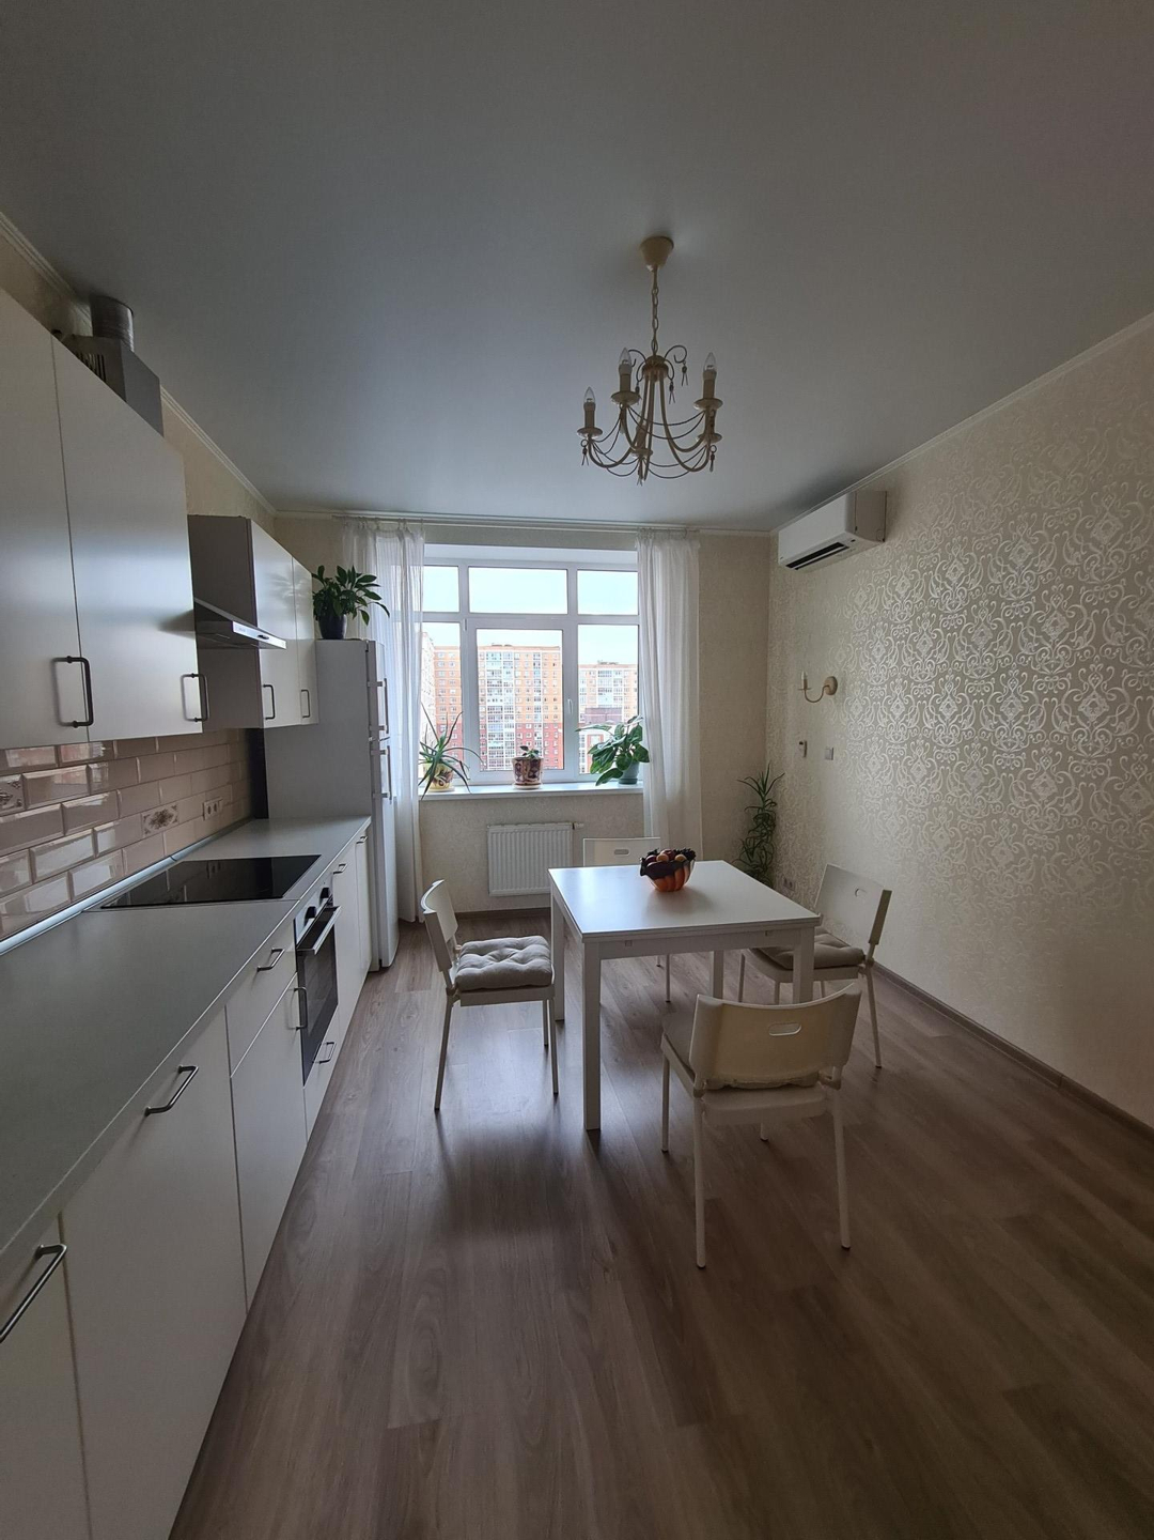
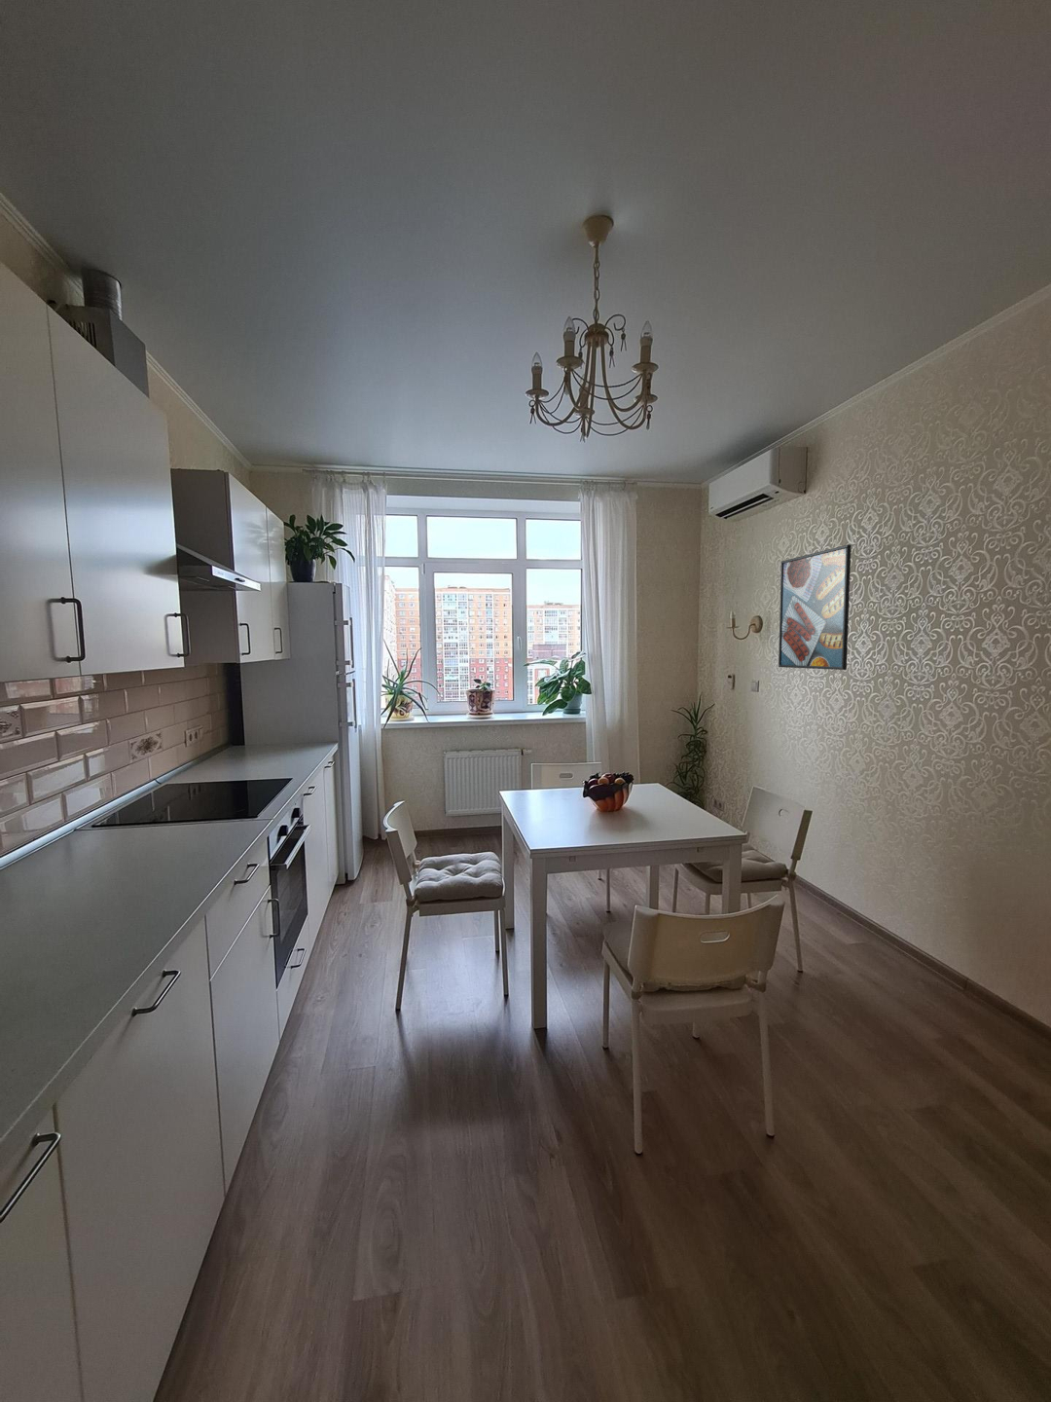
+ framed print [777,544,851,671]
